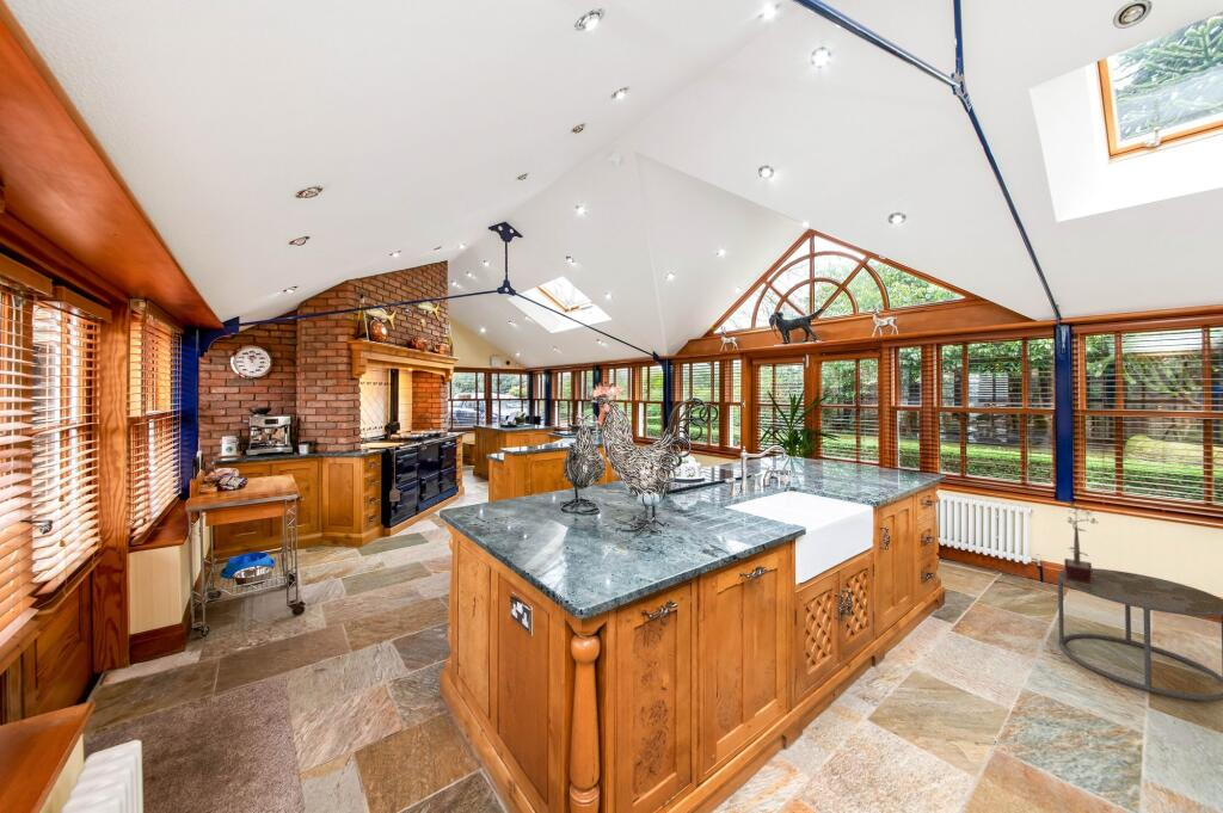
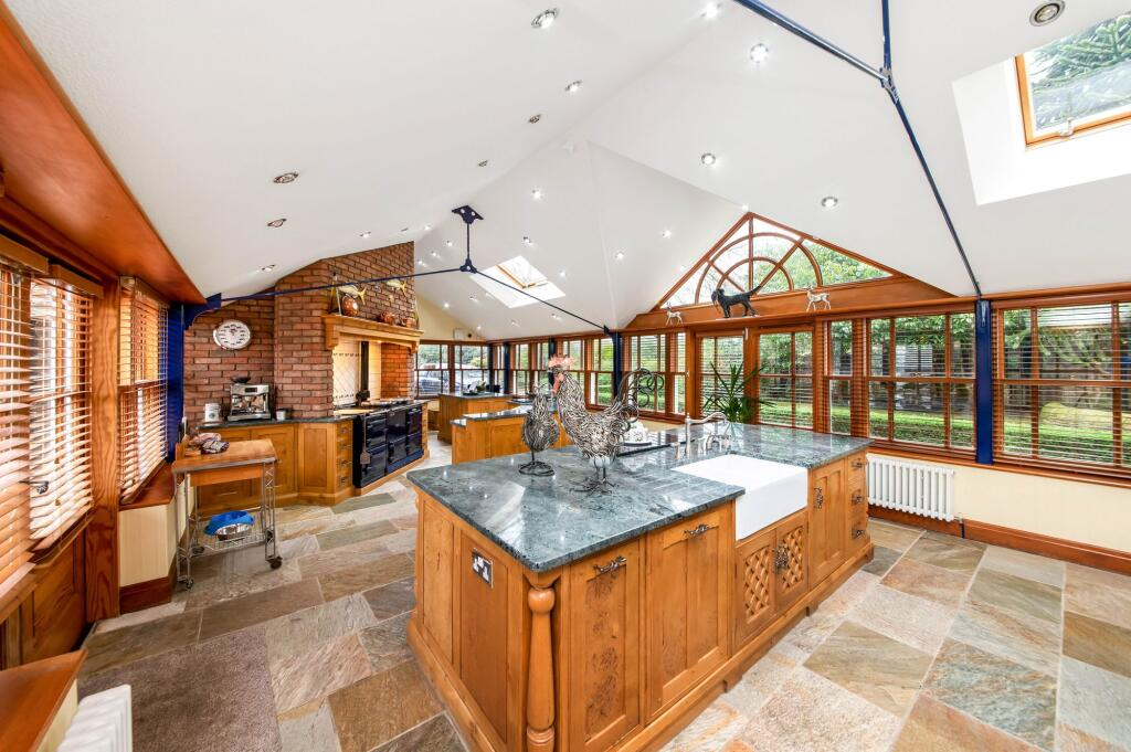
- potted plant [1063,498,1098,583]
- side table [1057,567,1223,702]
